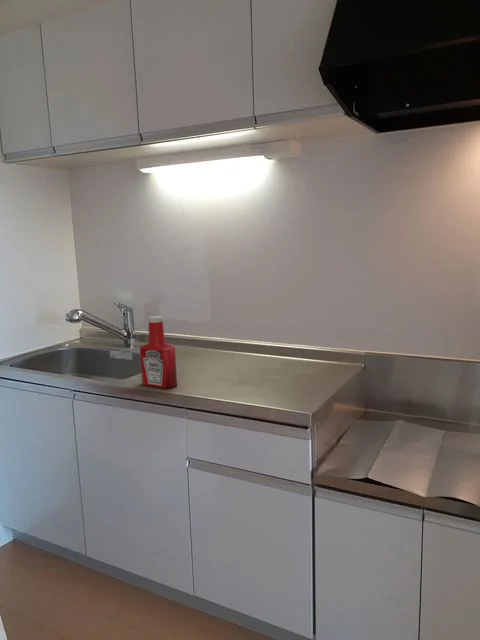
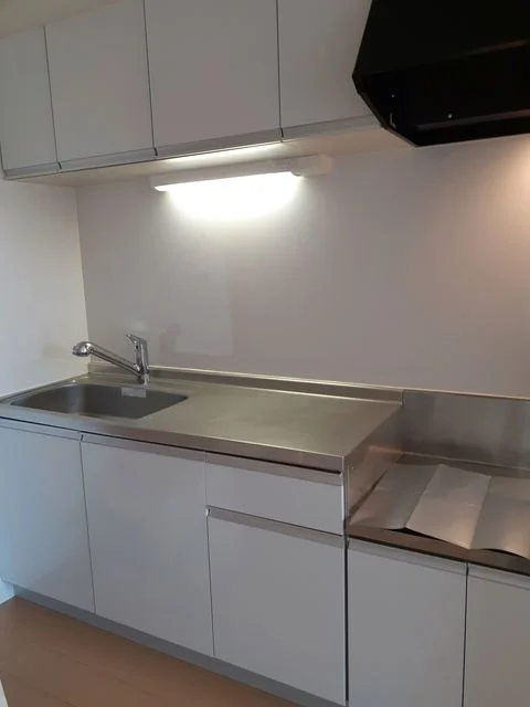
- soap bottle [139,315,178,389]
